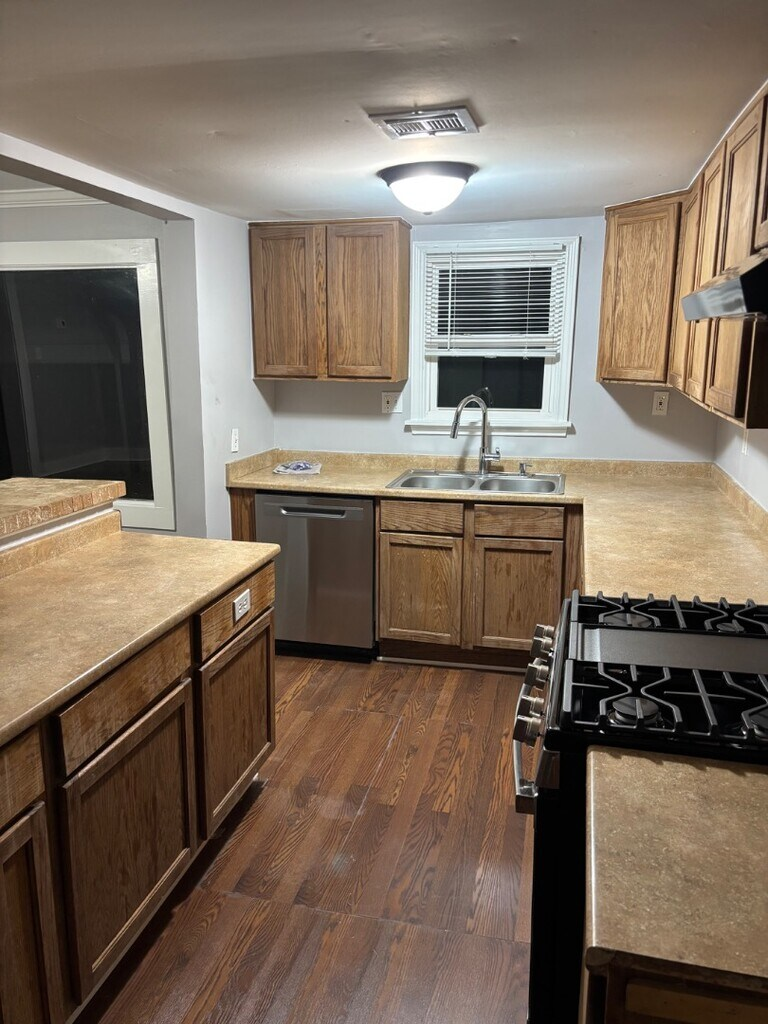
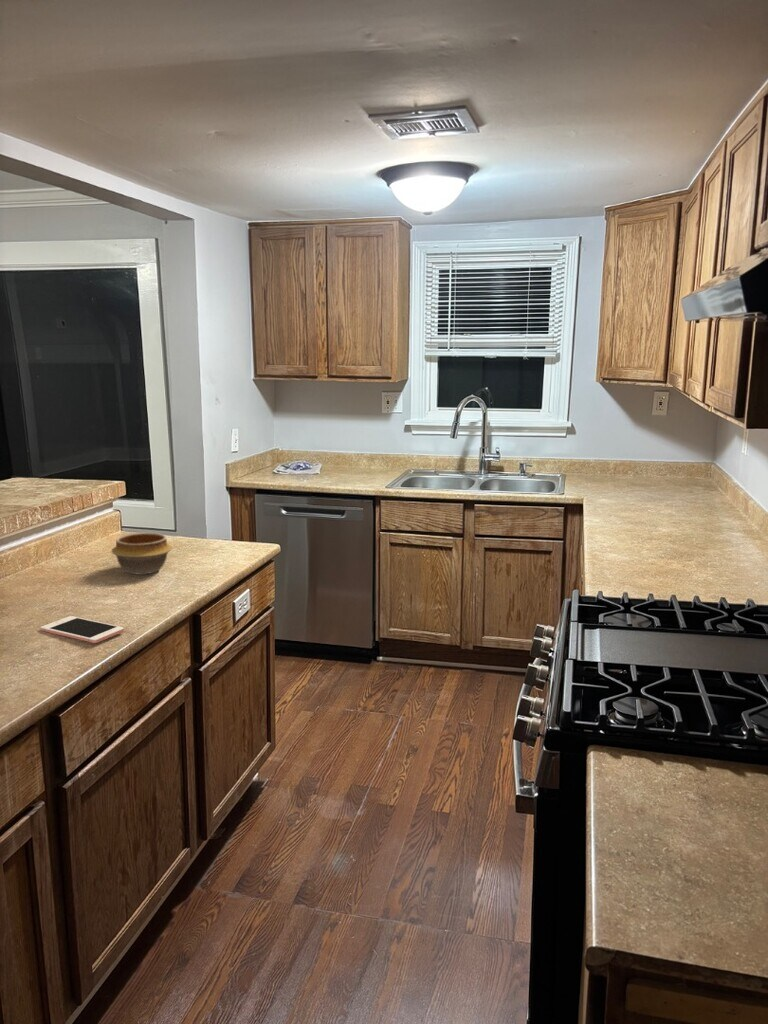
+ cell phone [39,615,125,644]
+ bowl [110,532,173,575]
